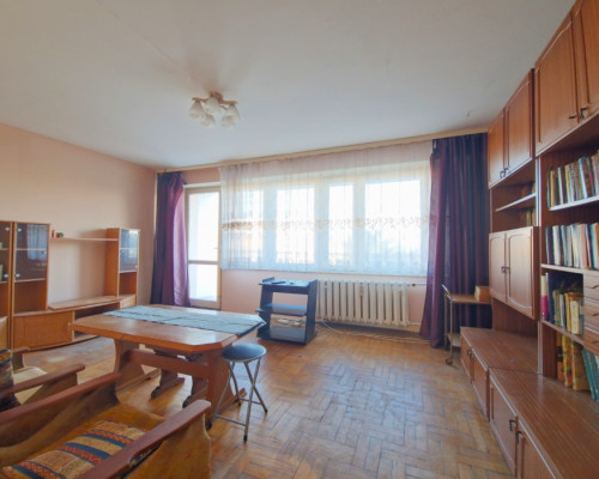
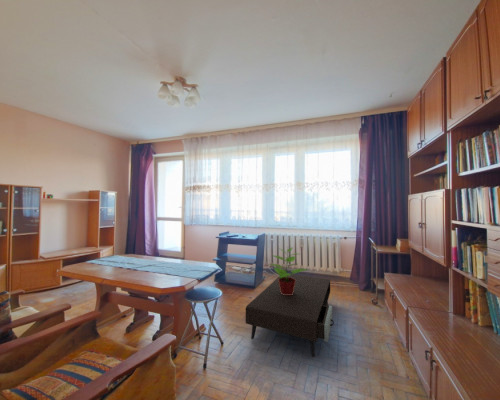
+ potted plant [268,247,309,295]
+ coffee table [245,273,335,358]
